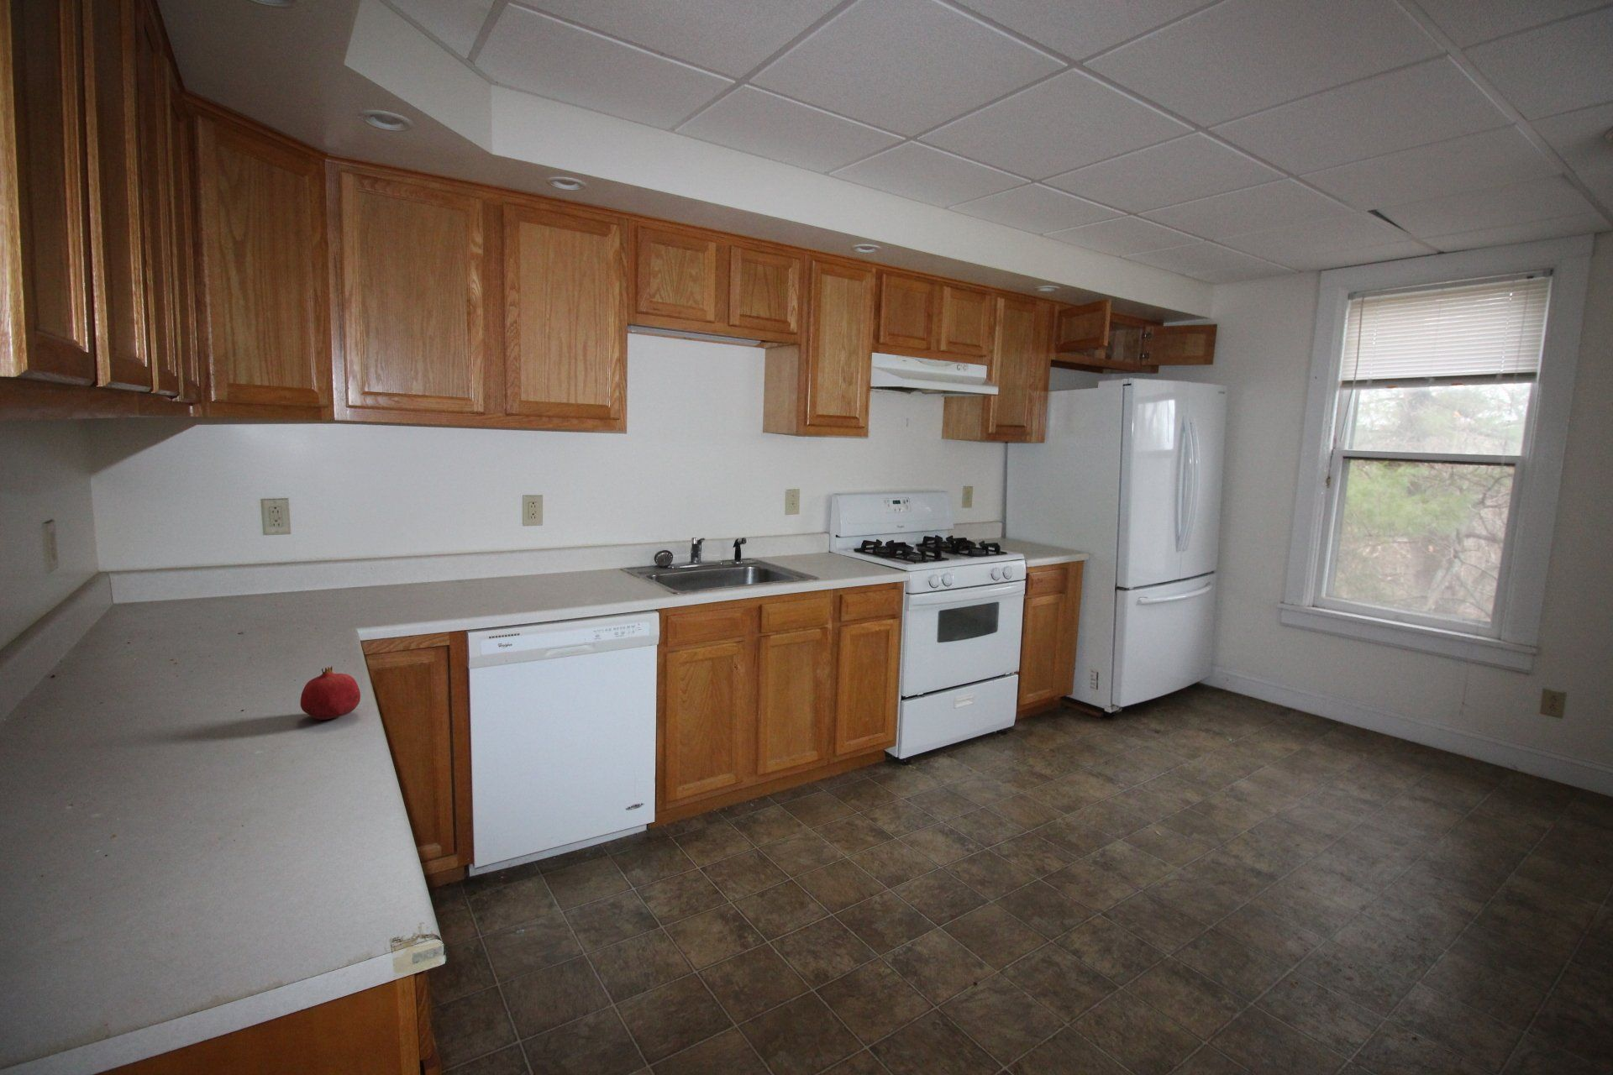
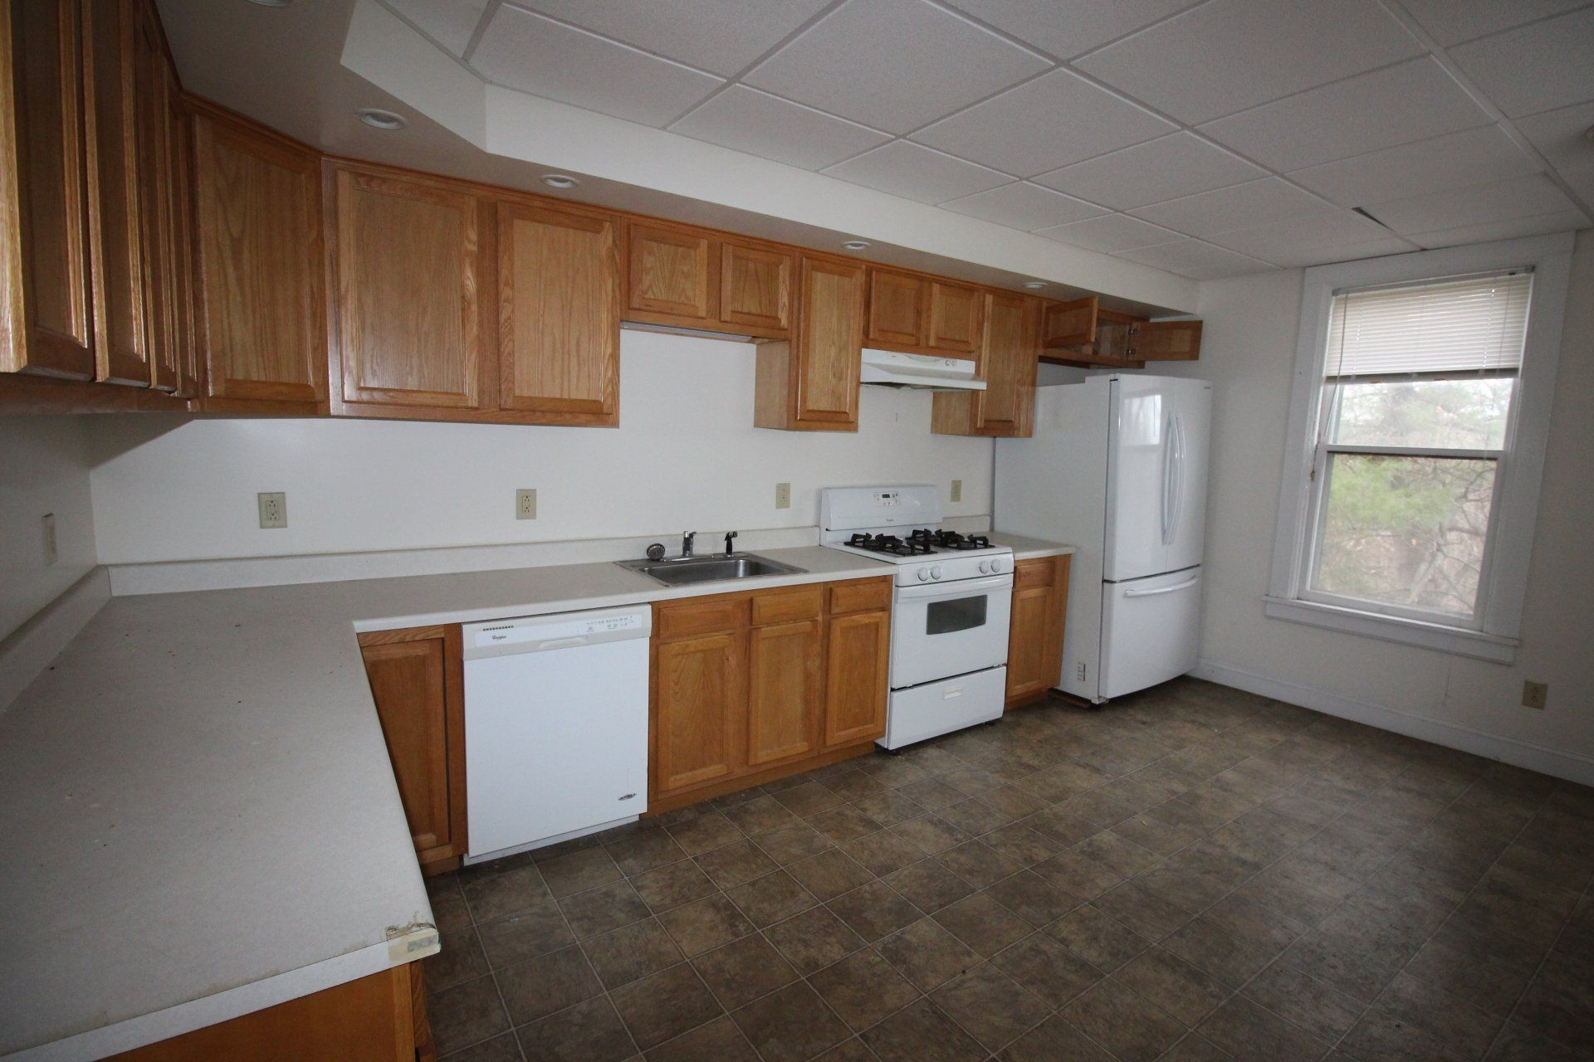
- fruit [299,666,361,721]
